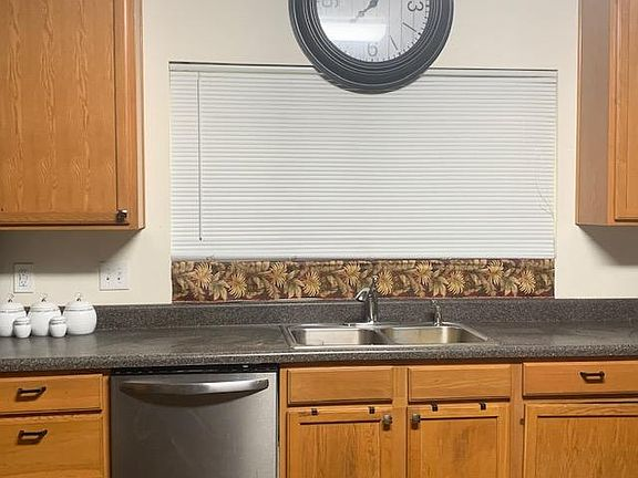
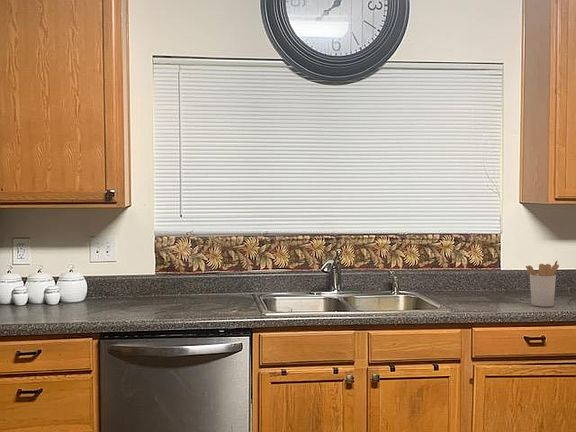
+ utensil holder [525,259,560,308]
